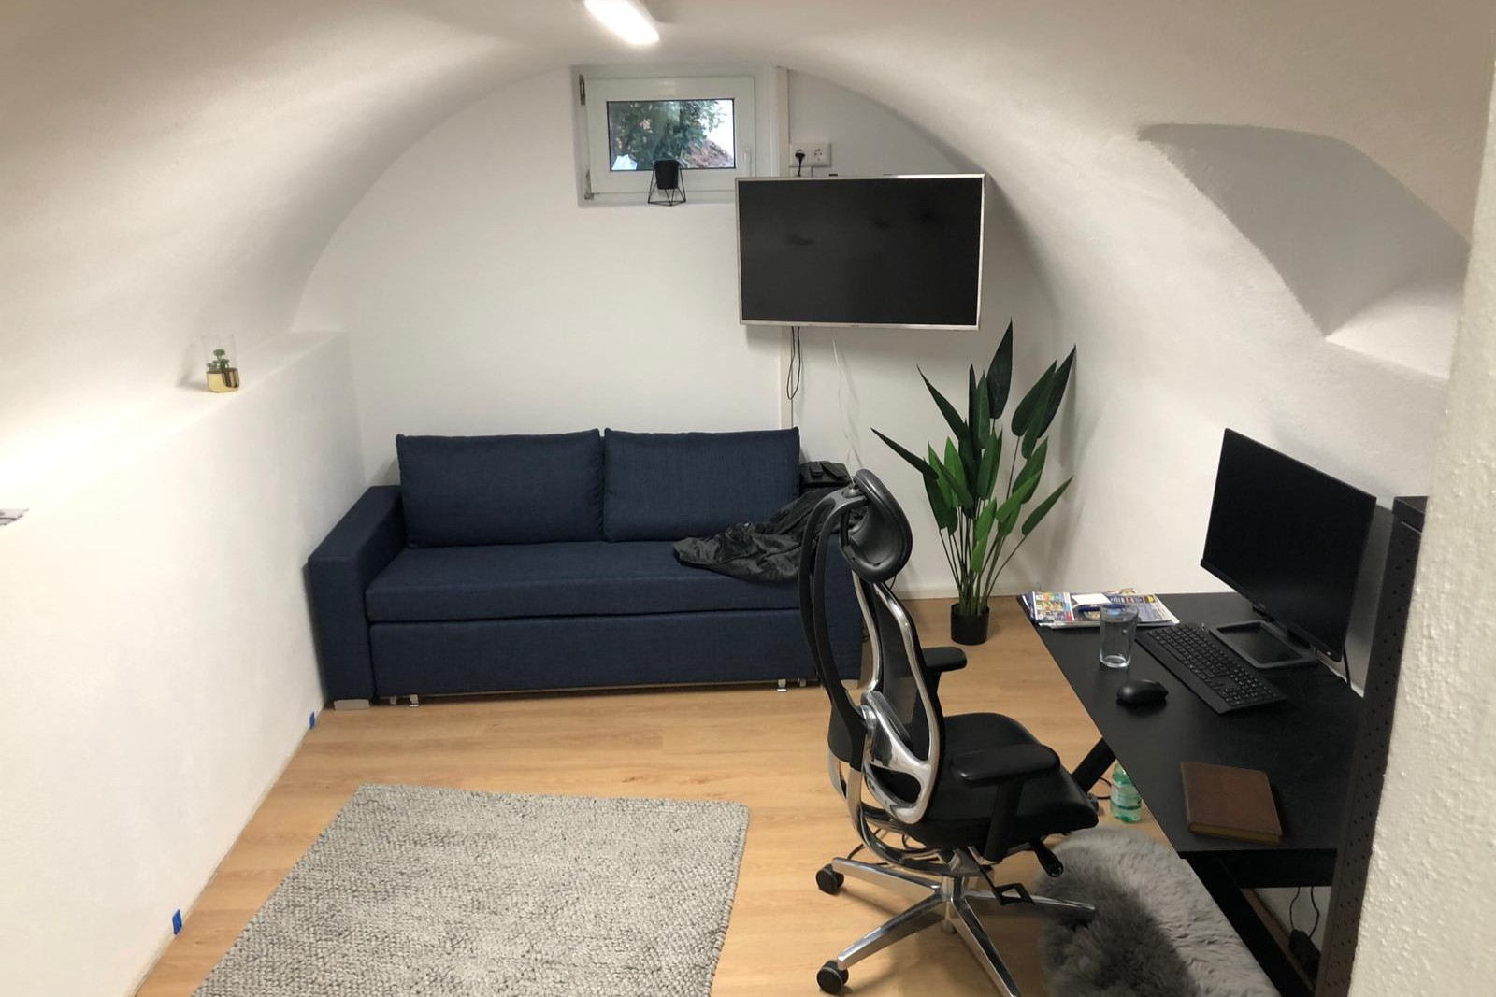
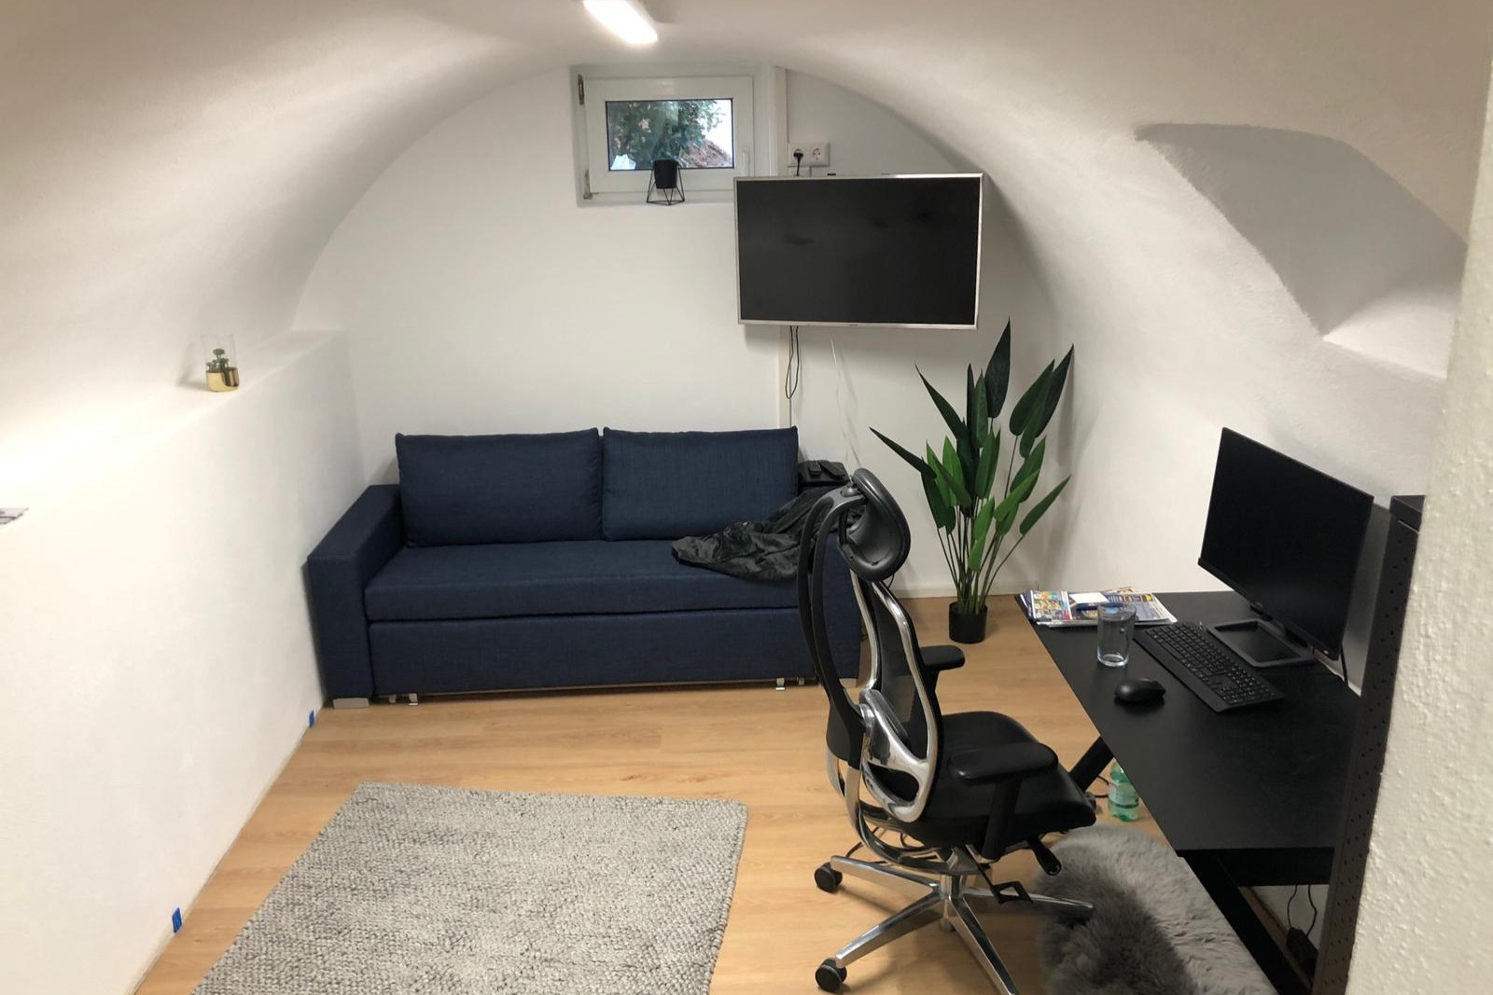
- notebook [1179,761,1283,847]
